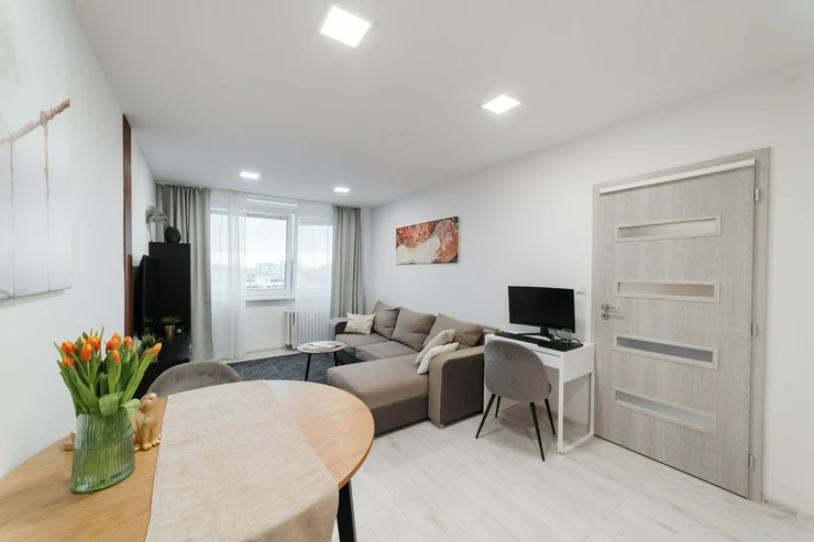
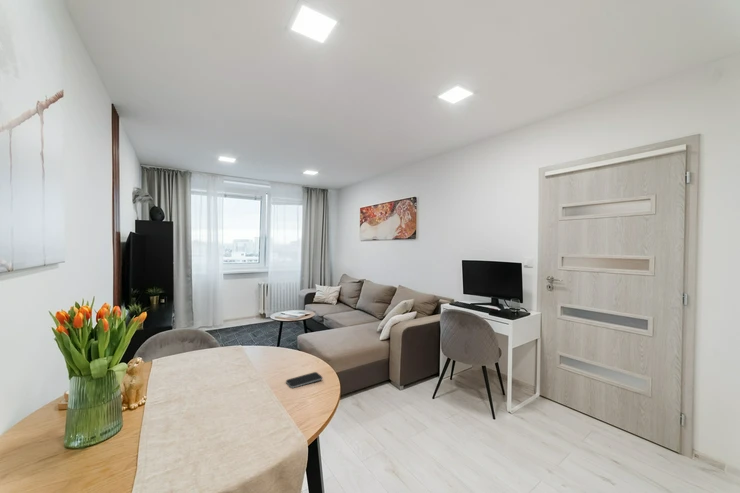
+ smartphone [285,371,323,389]
